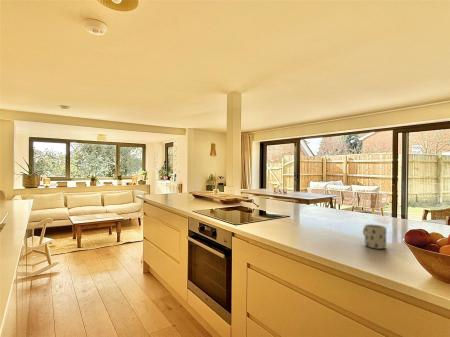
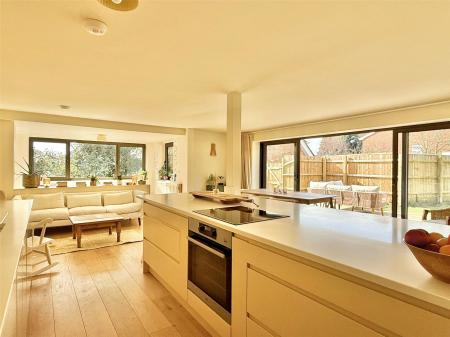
- mug [362,223,387,250]
